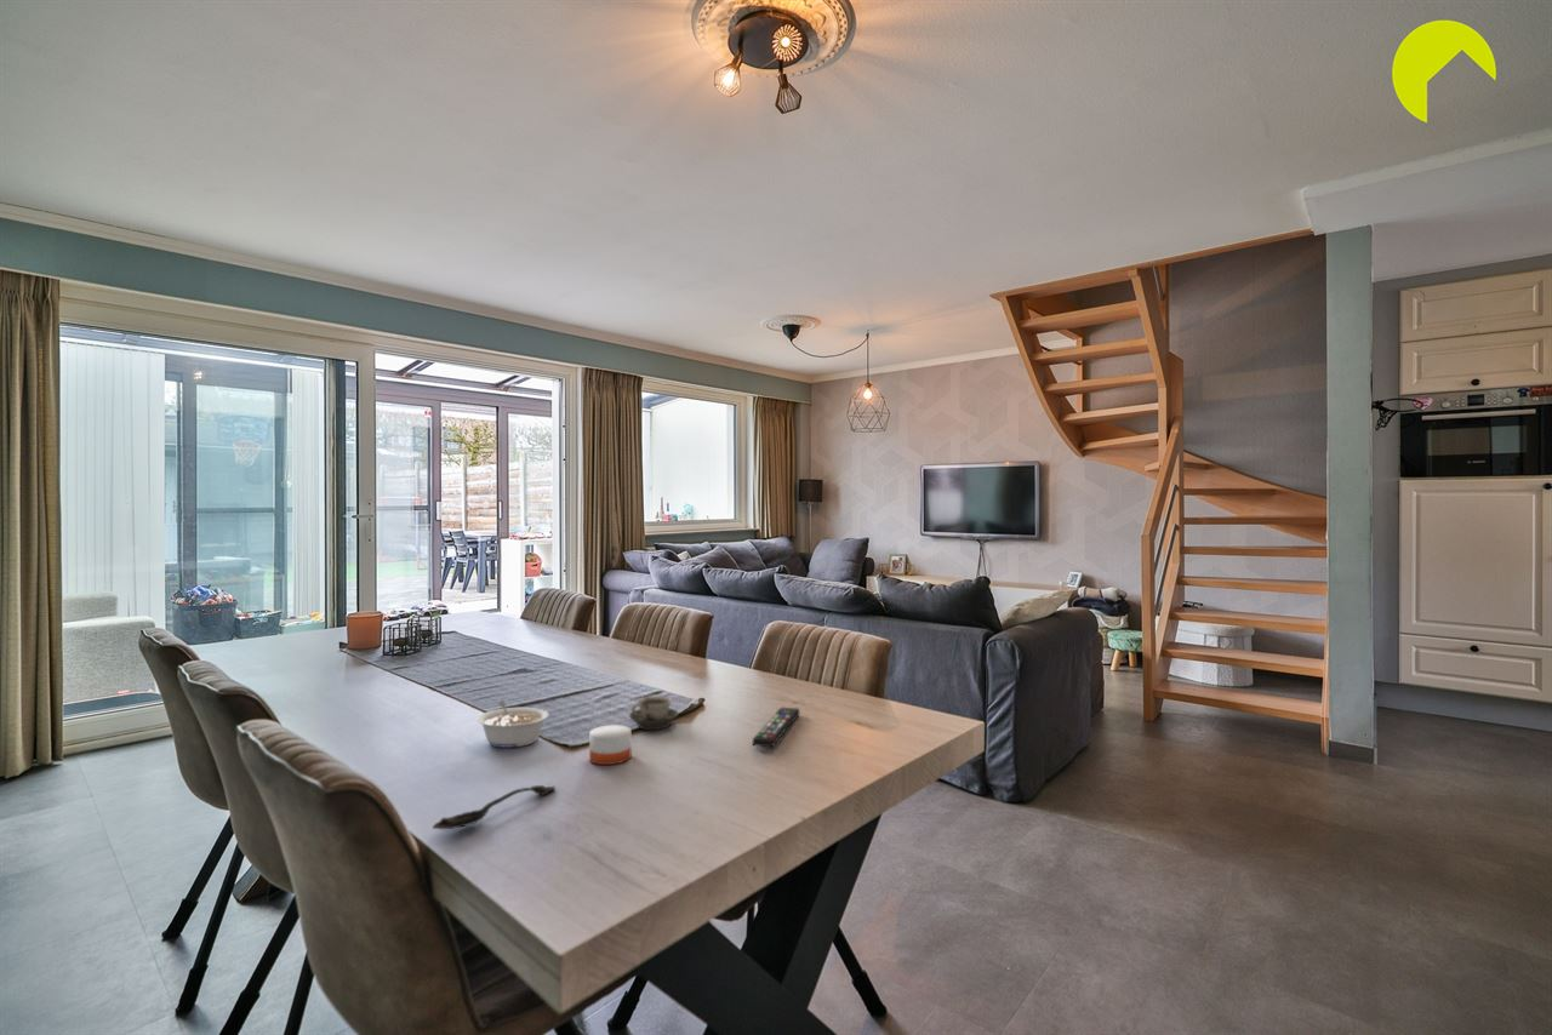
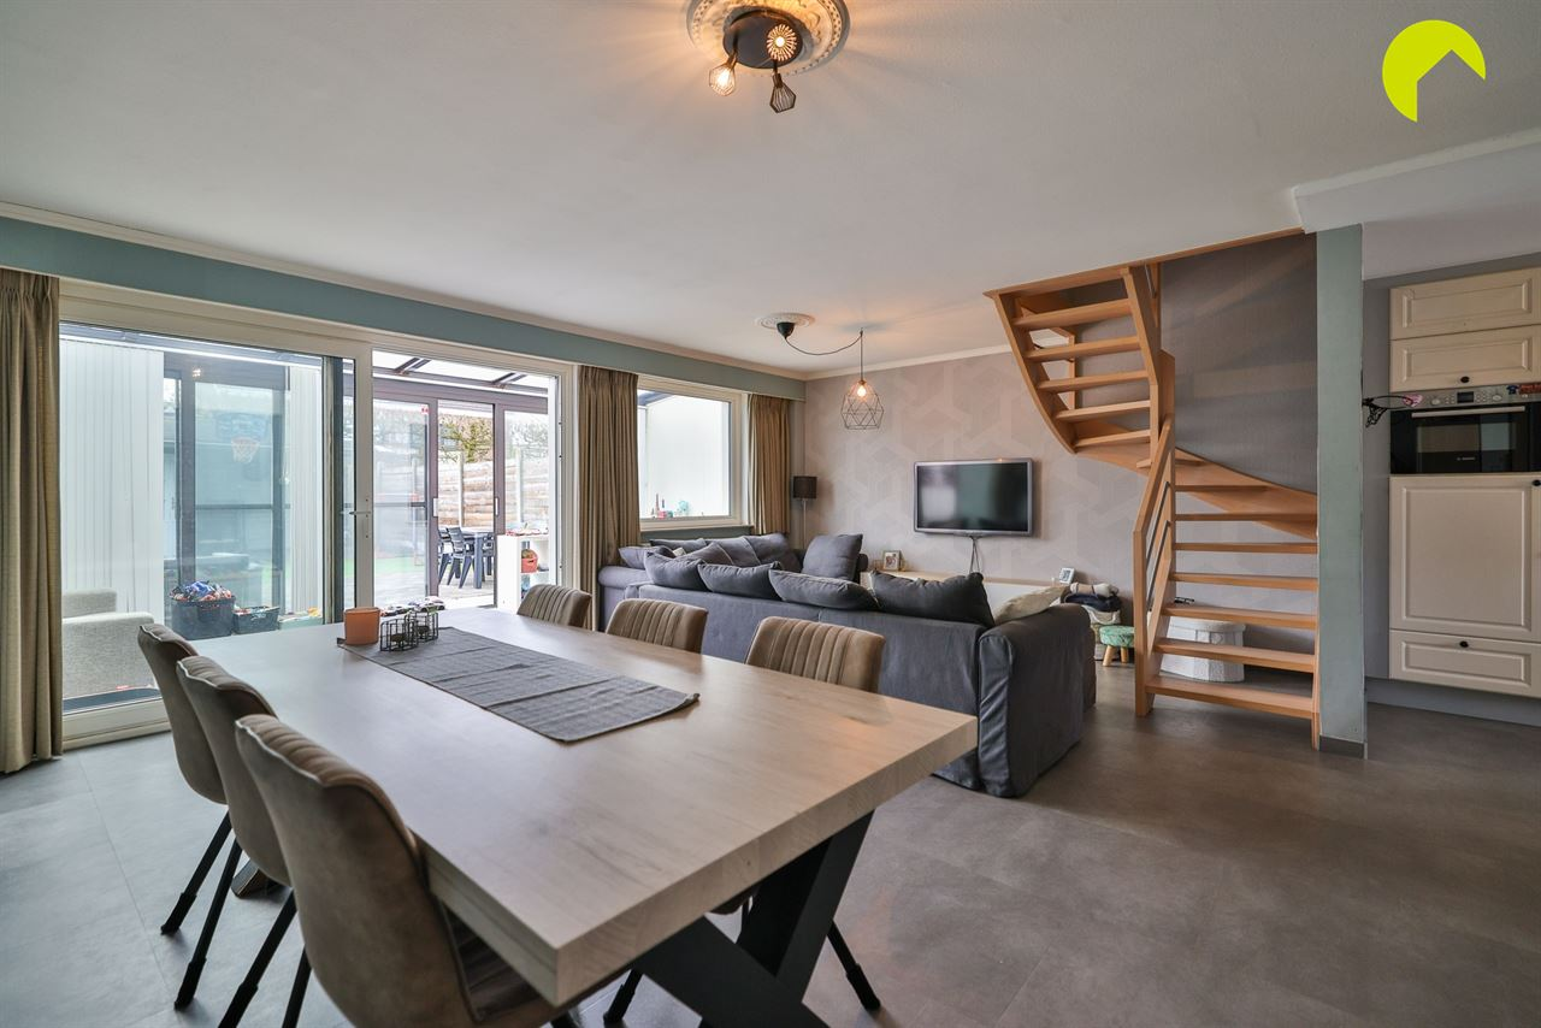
- remote control [752,707,800,748]
- cup [628,694,680,731]
- legume [475,699,550,749]
- spoon [432,784,557,830]
- candle [588,724,632,766]
